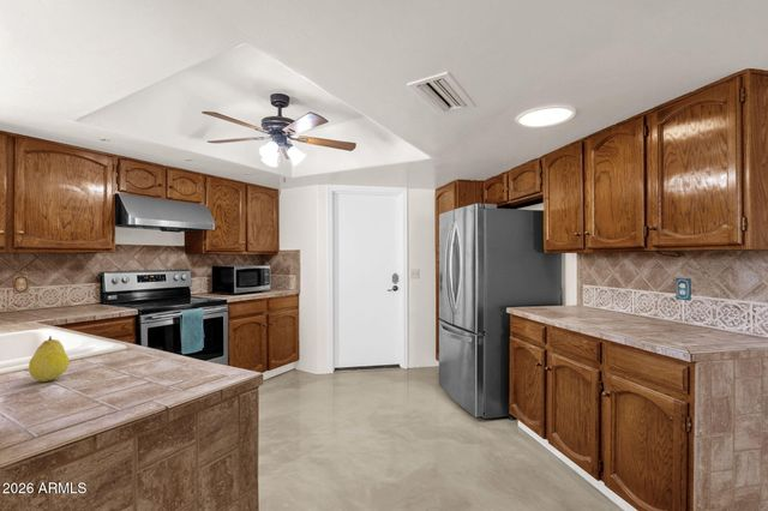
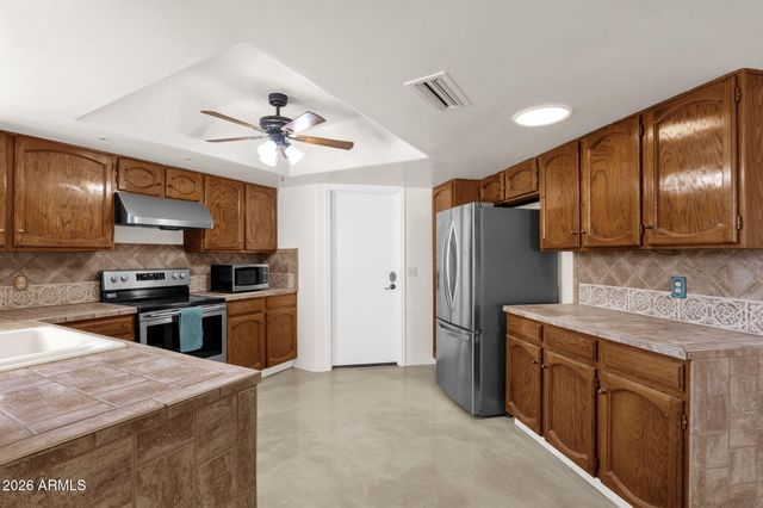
- fruit [28,335,71,383]
